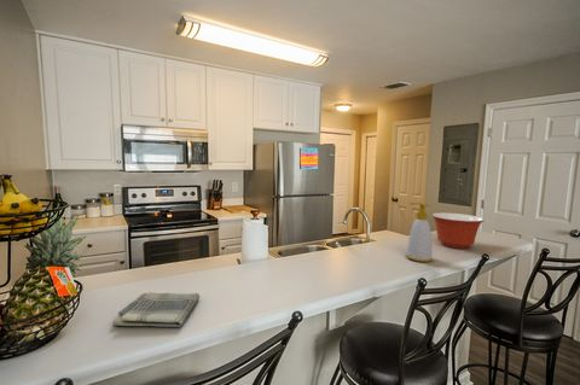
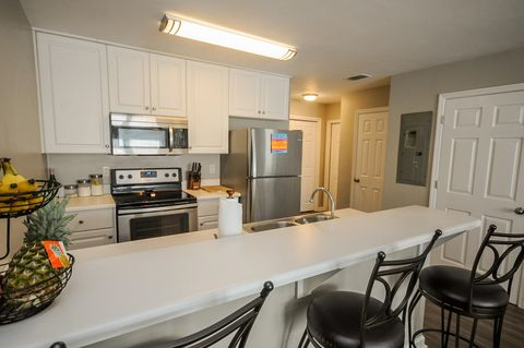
- dish towel [112,291,201,328]
- soap bottle [405,202,434,263]
- mixing bowl [430,212,486,250]
